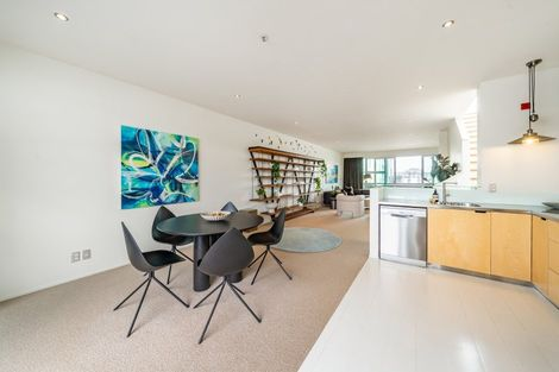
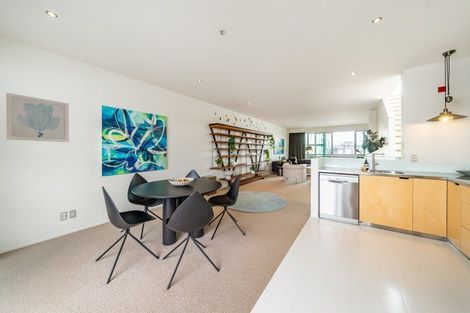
+ wall art [5,92,70,143]
